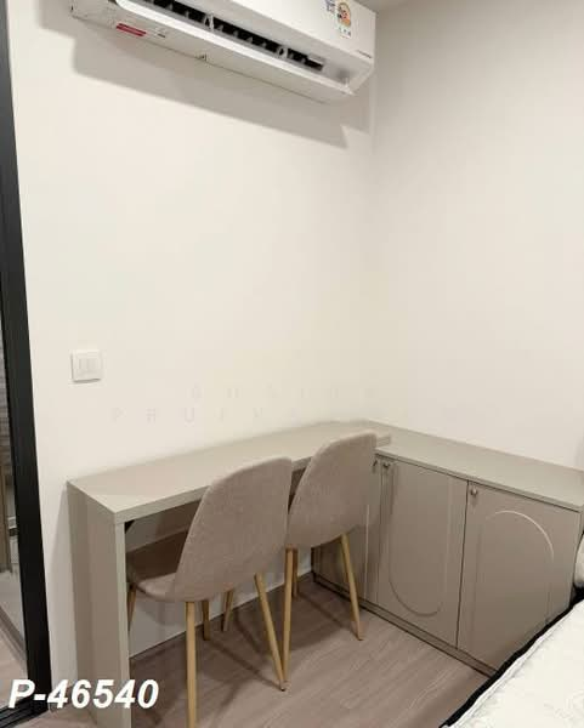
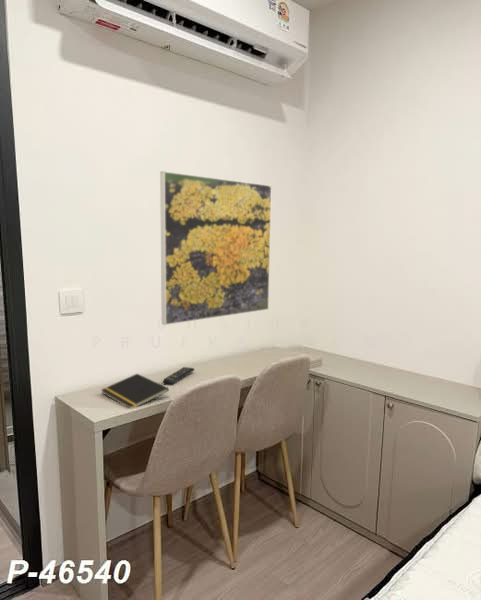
+ remote control [162,366,195,386]
+ notepad [100,373,170,409]
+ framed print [159,170,273,326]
